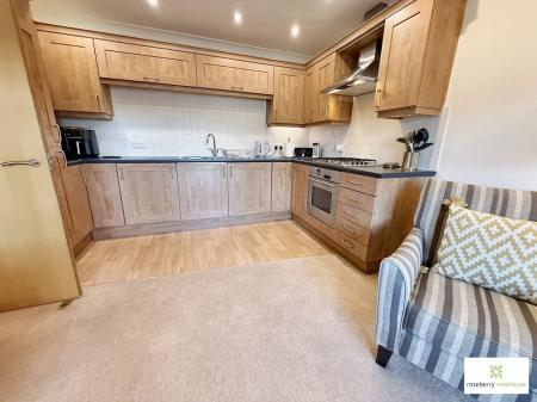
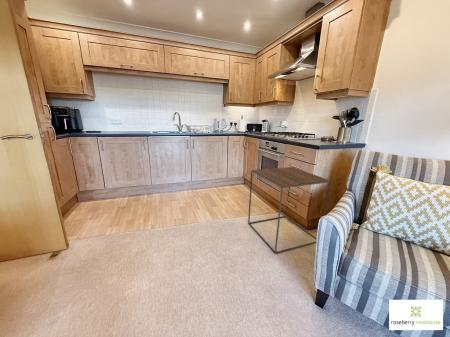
+ side table [247,166,332,255]
